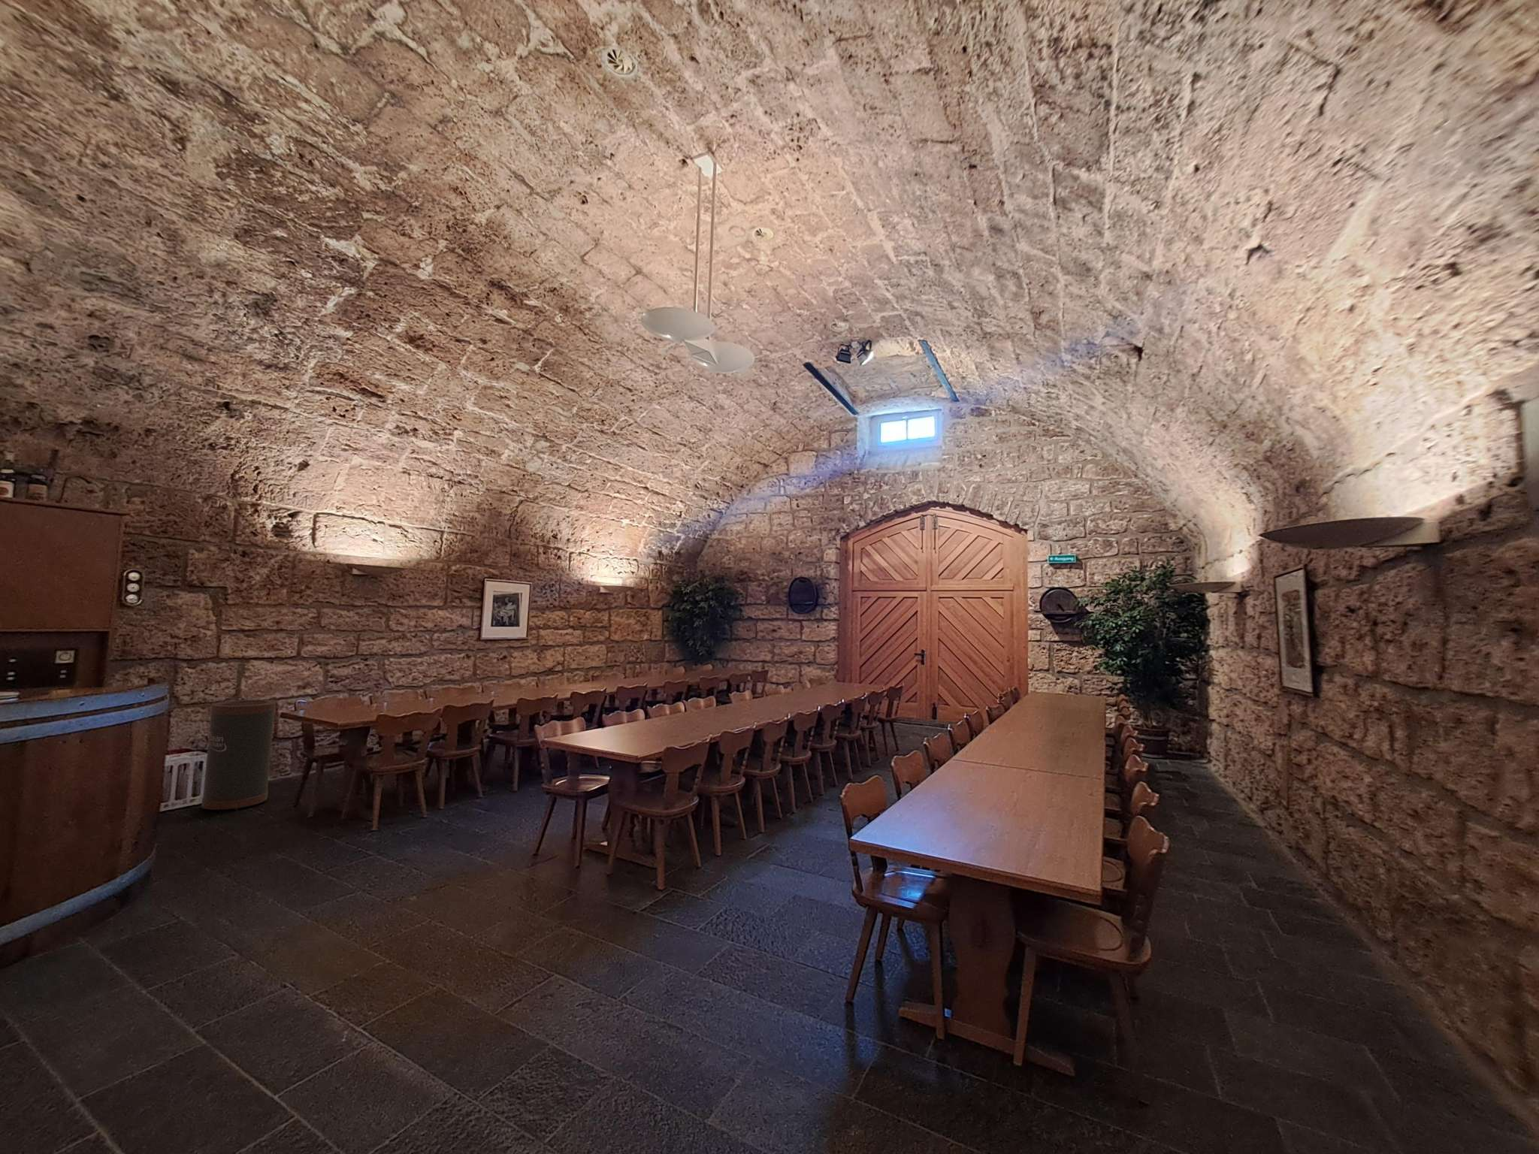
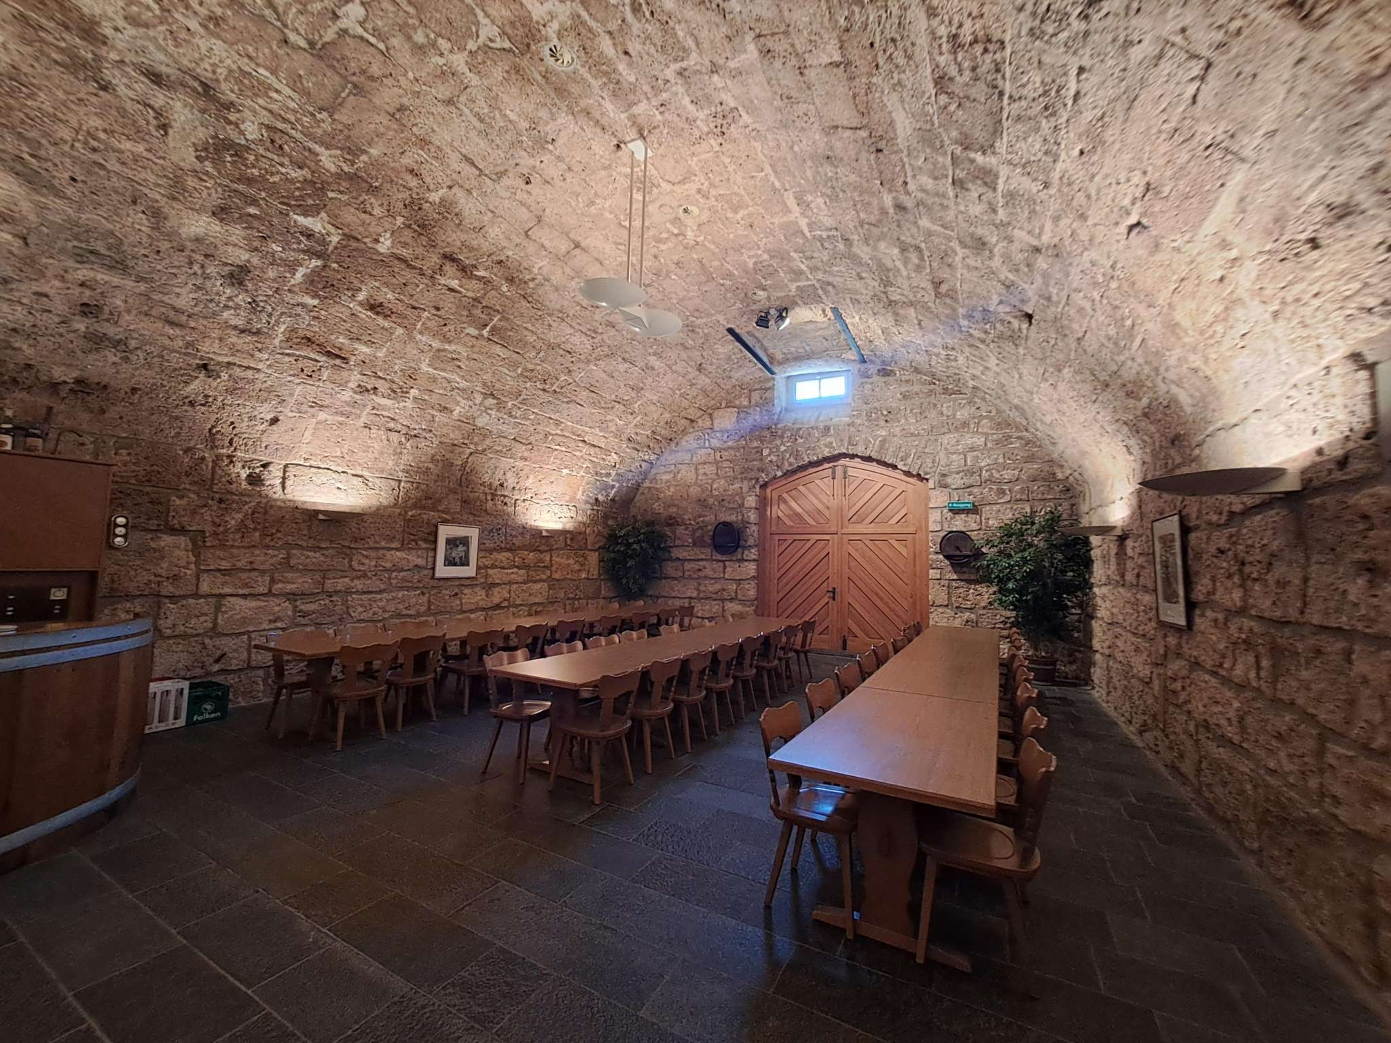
- trash can [201,698,276,811]
